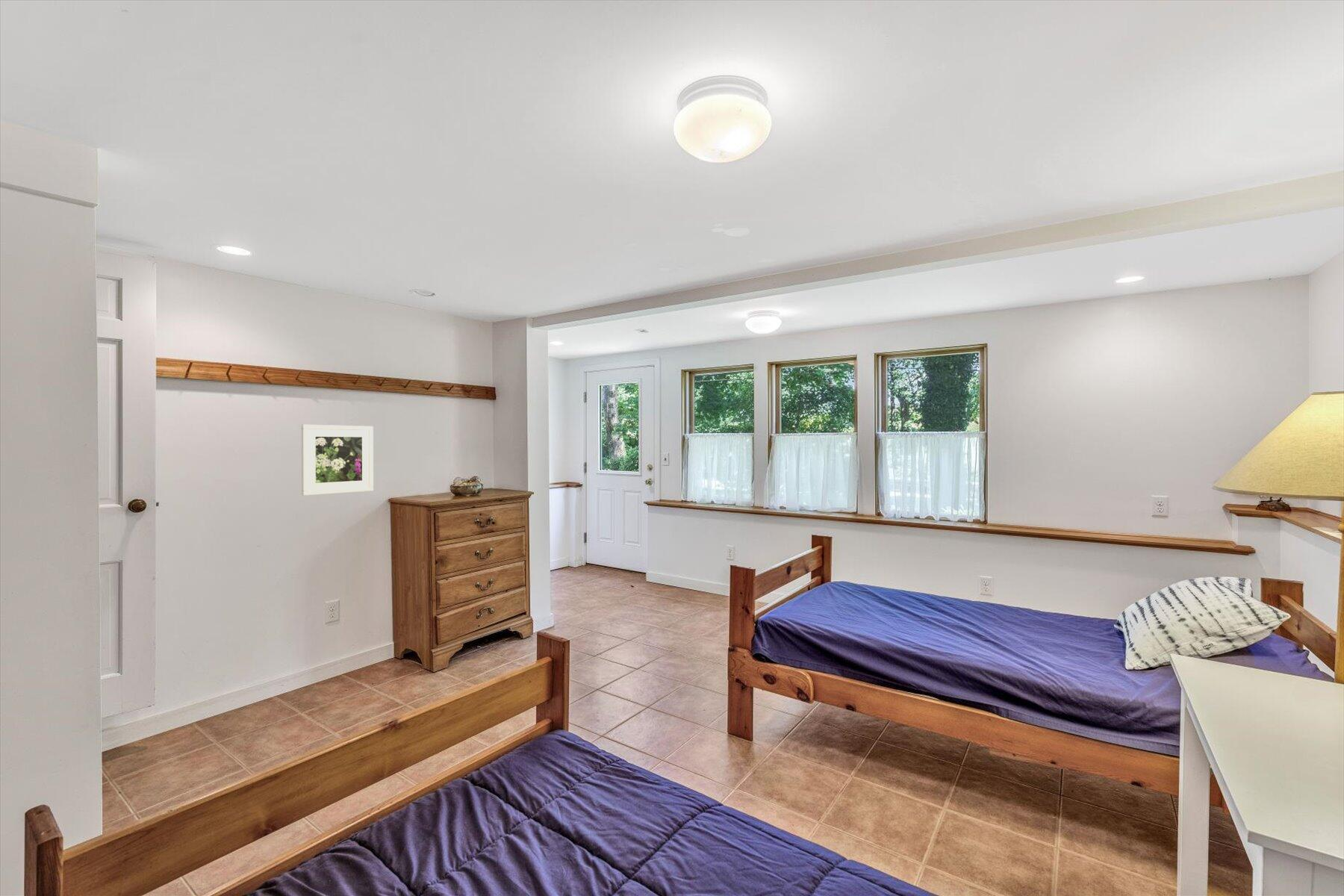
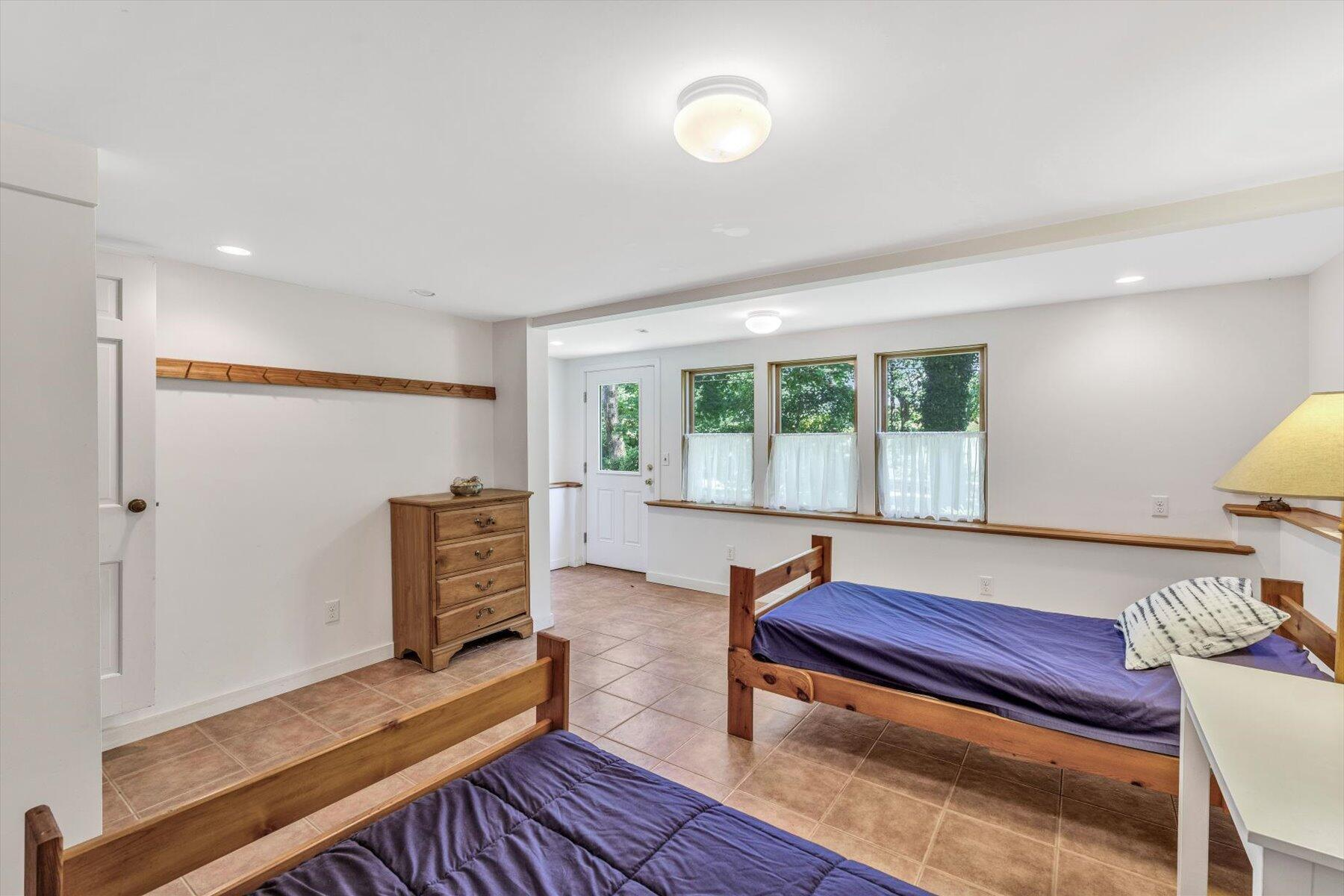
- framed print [301,424,374,497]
